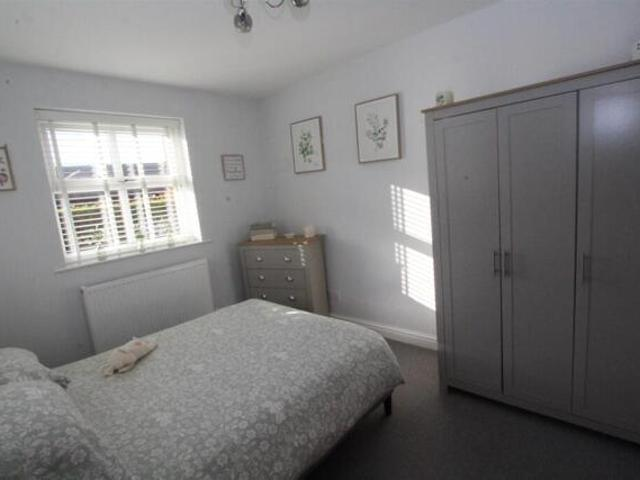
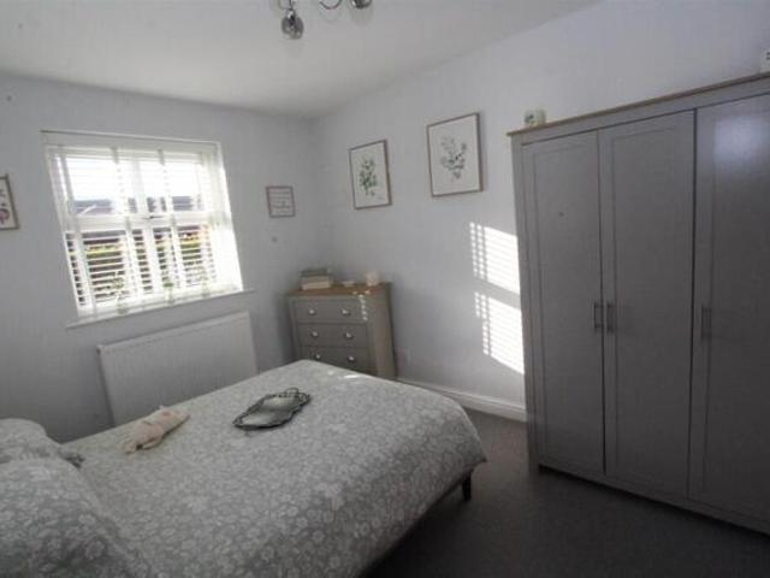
+ serving tray [231,387,312,431]
